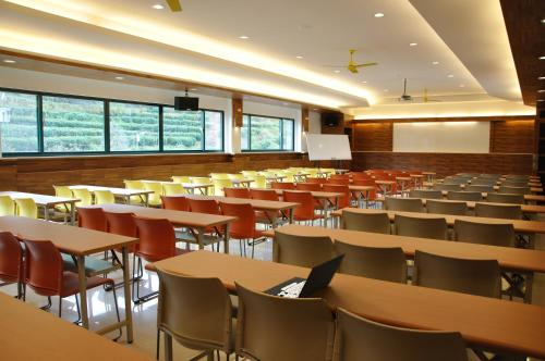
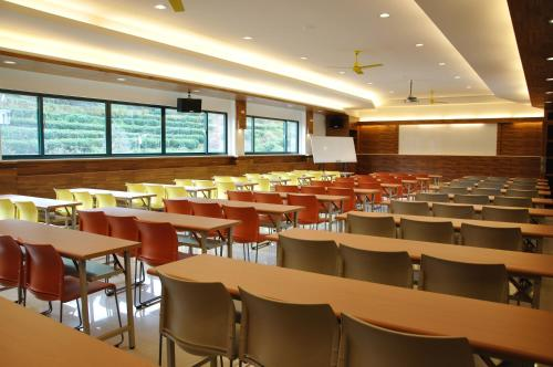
- laptop [262,252,347,299]
